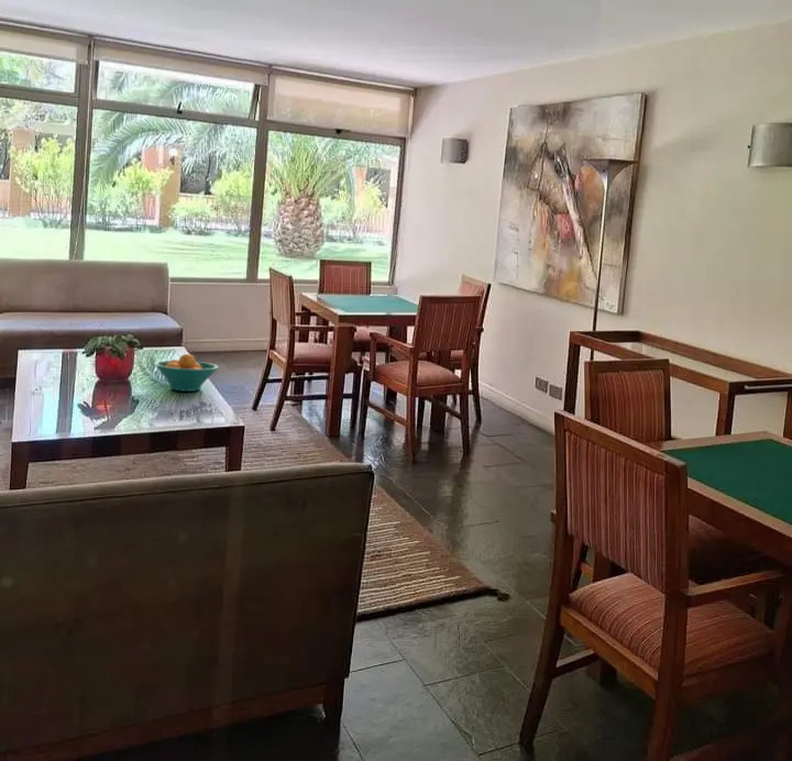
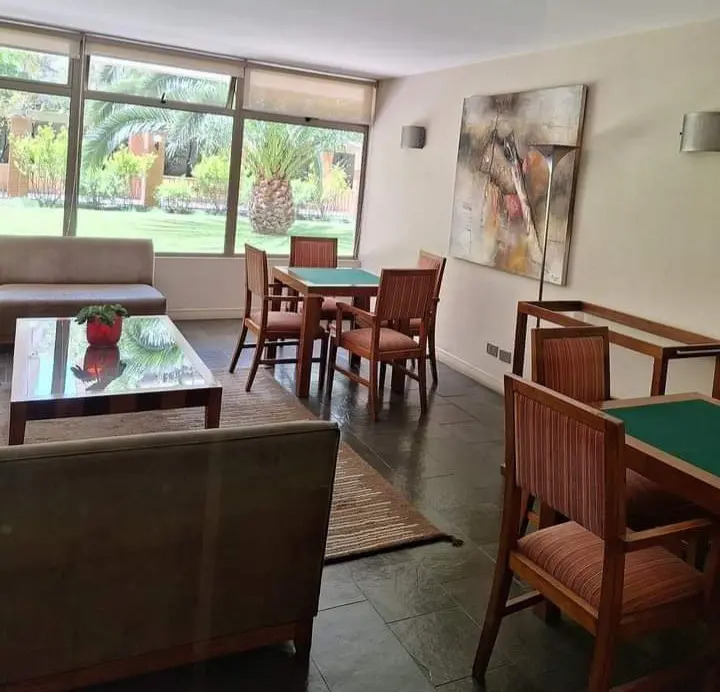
- fruit bowl [153,353,219,393]
